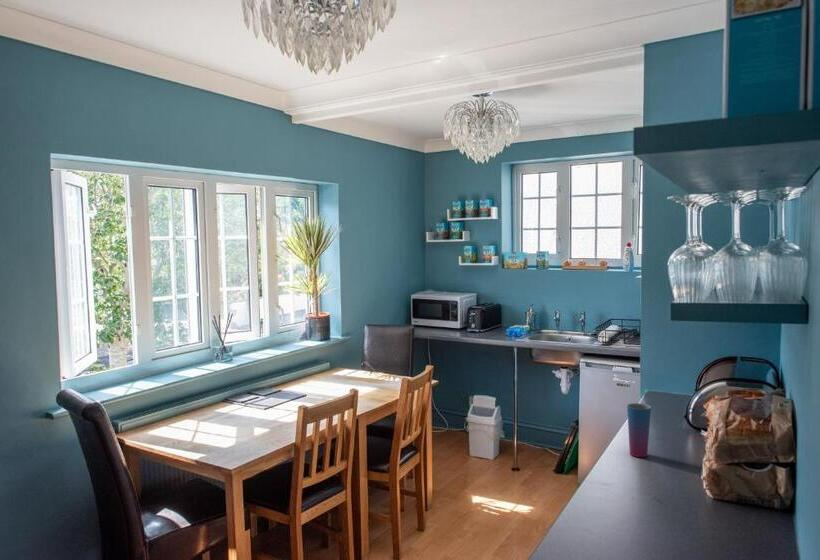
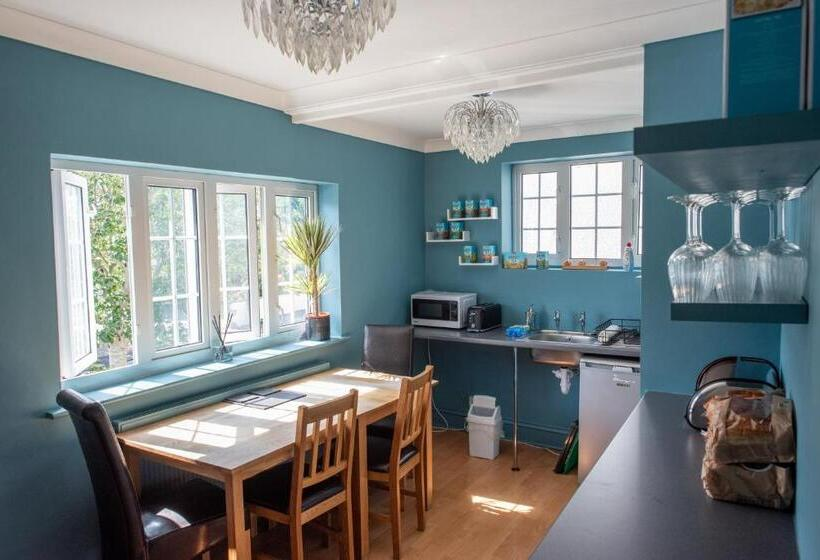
- cup [626,402,652,458]
